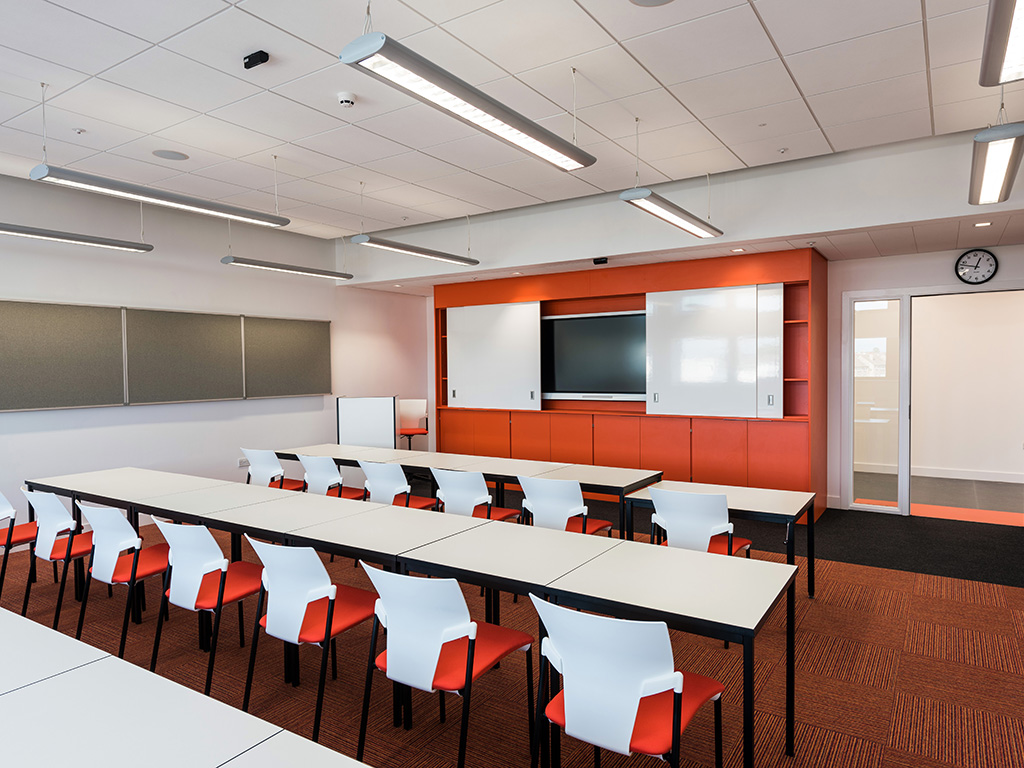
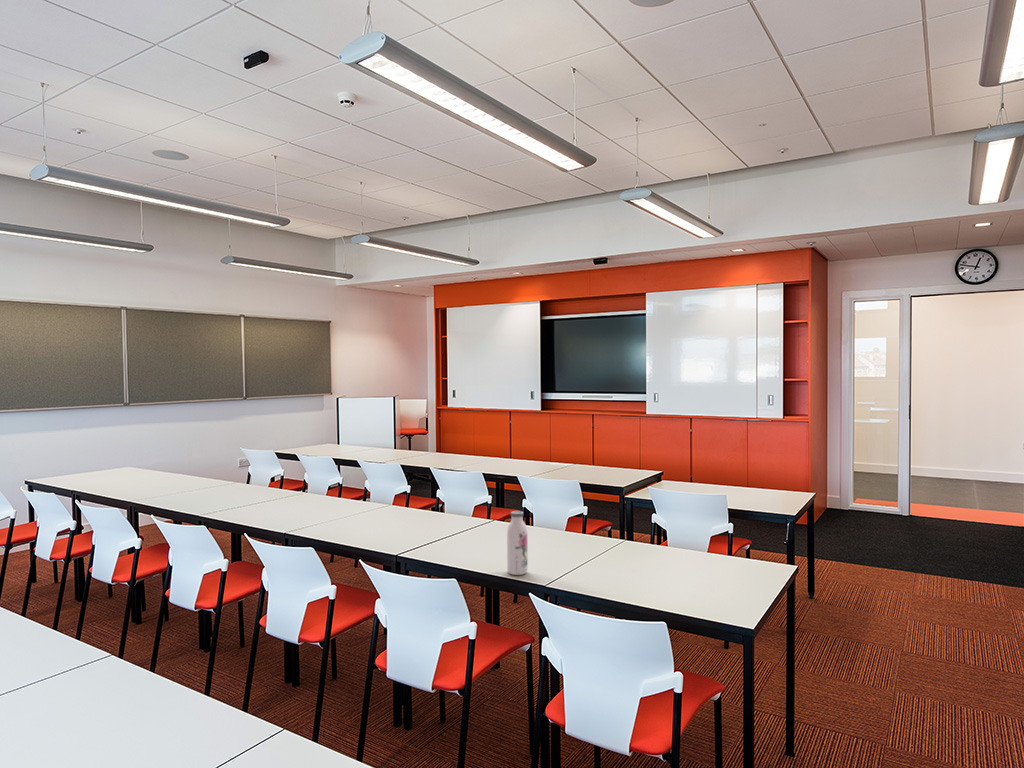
+ water bottle [506,510,529,576]
